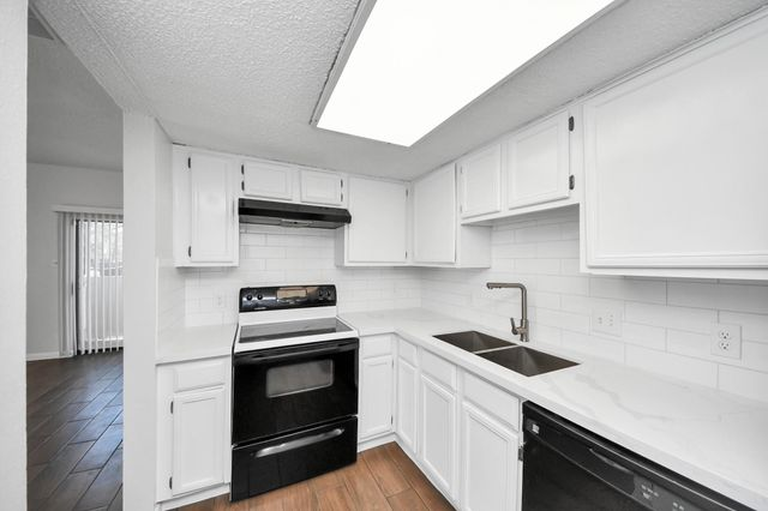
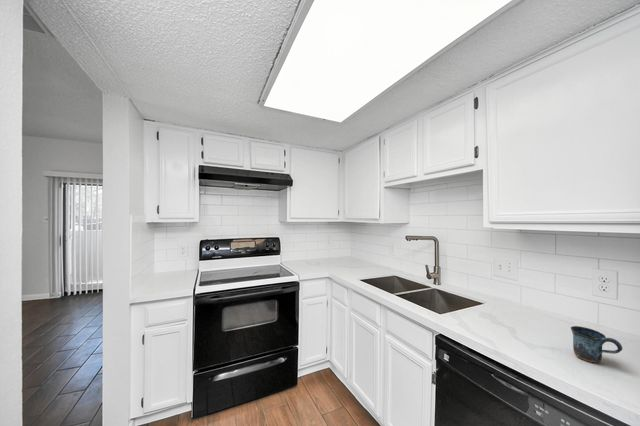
+ mug [570,325,623,363]
